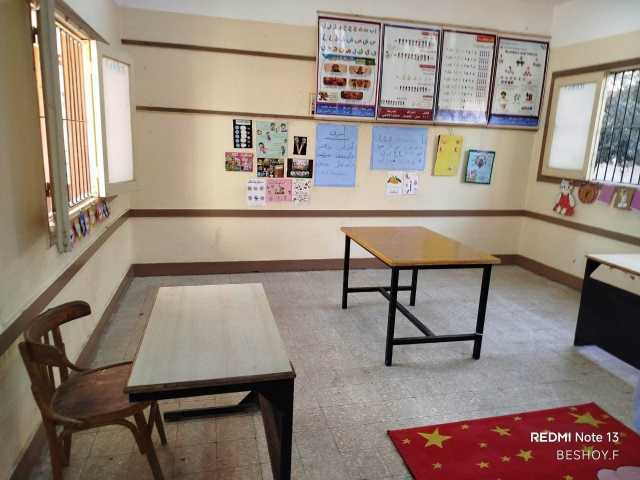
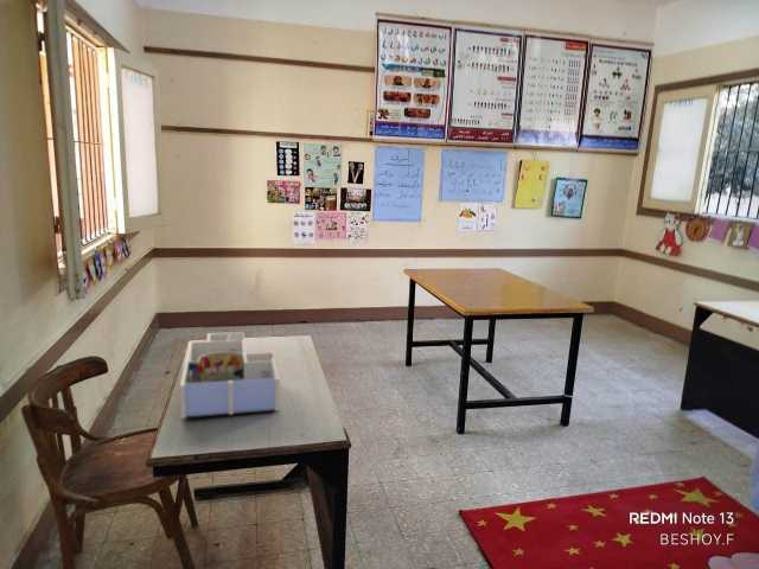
+ desk organizer [179,331,281,420]
